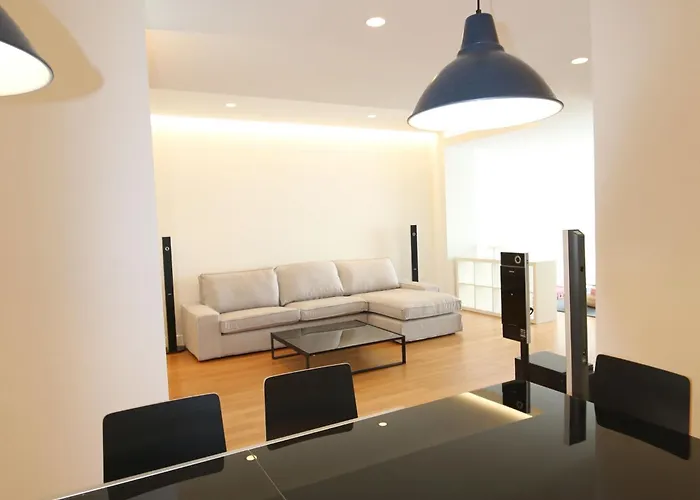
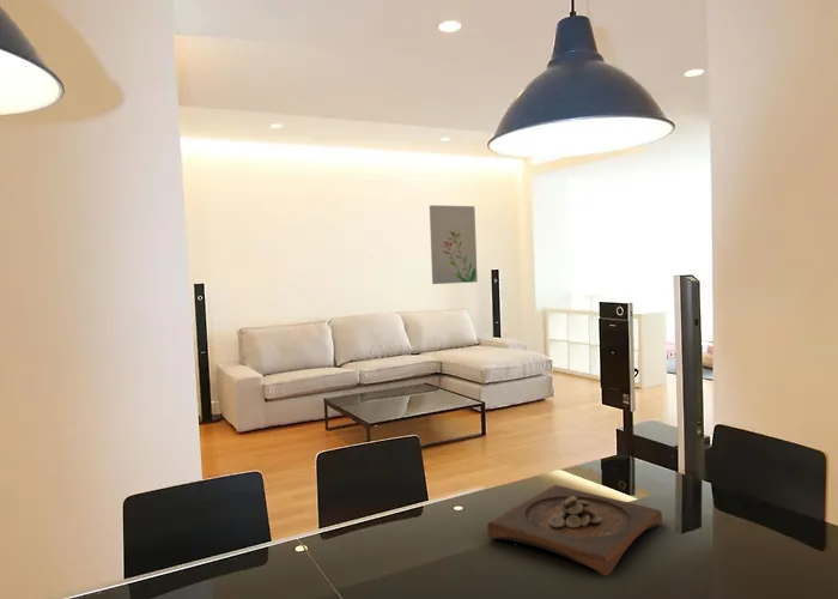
+ wooden tray [486,484,663,577]
+ wall art [429,204,479,285]
